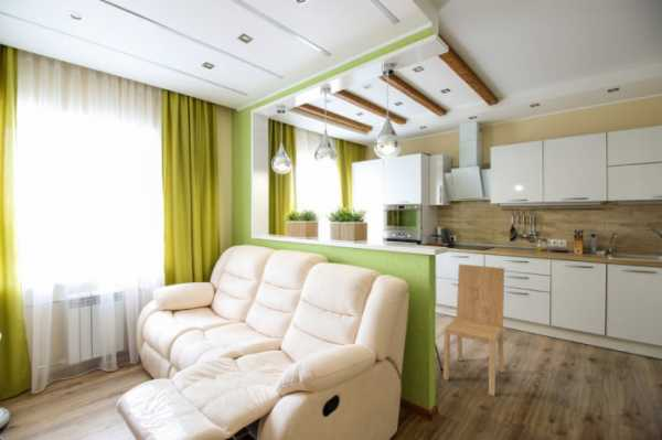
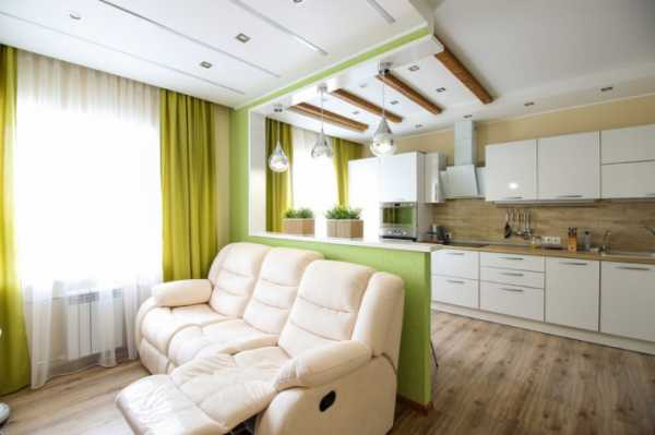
- dining chair [442,264,505,397]
